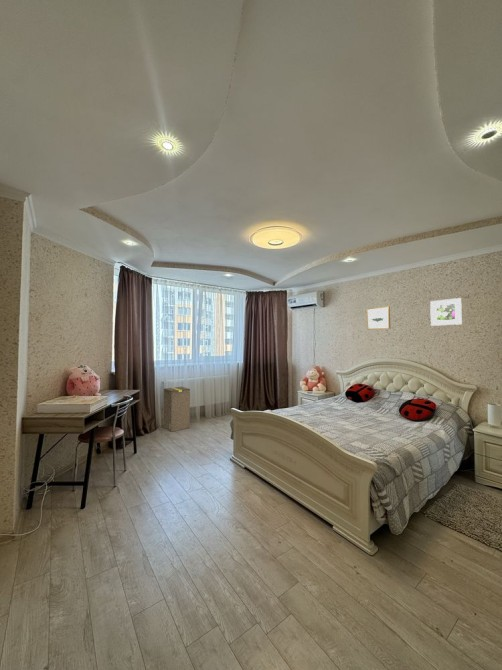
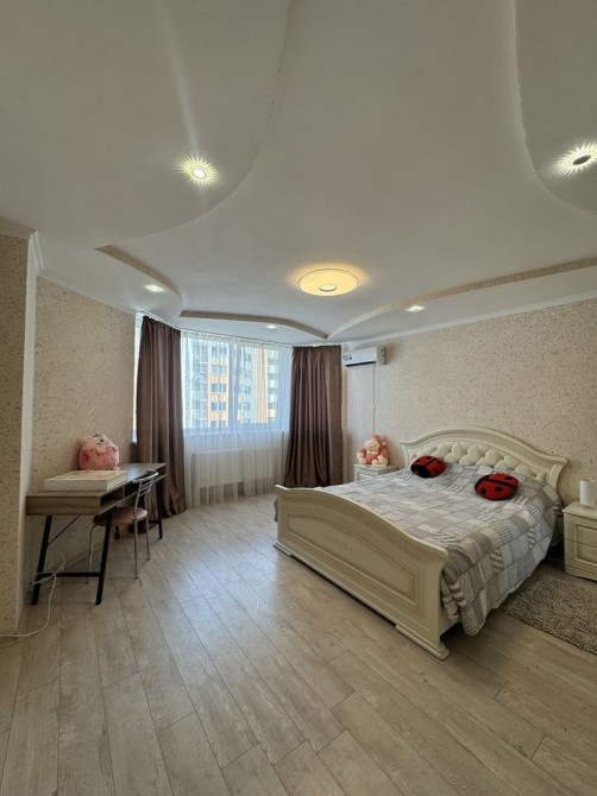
- cardboard box [163,386,191,433]
- wall art [366,305,391,331]
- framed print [429,297,463,327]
